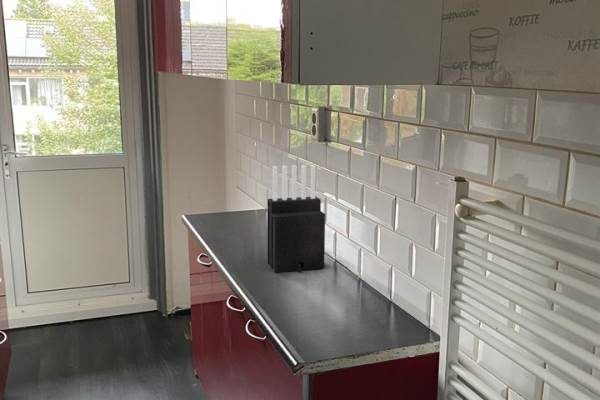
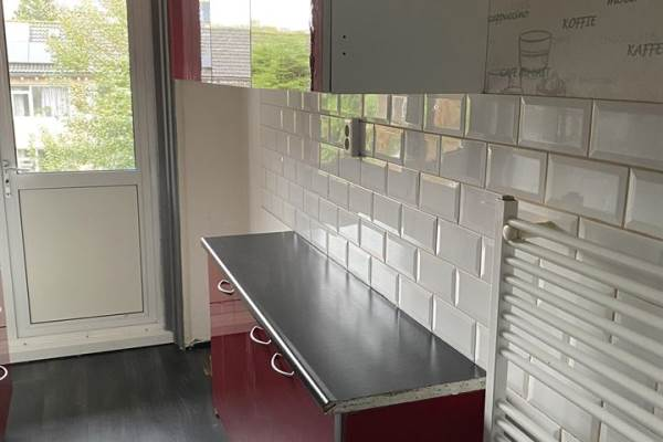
- knife block [267,164,326,273]
